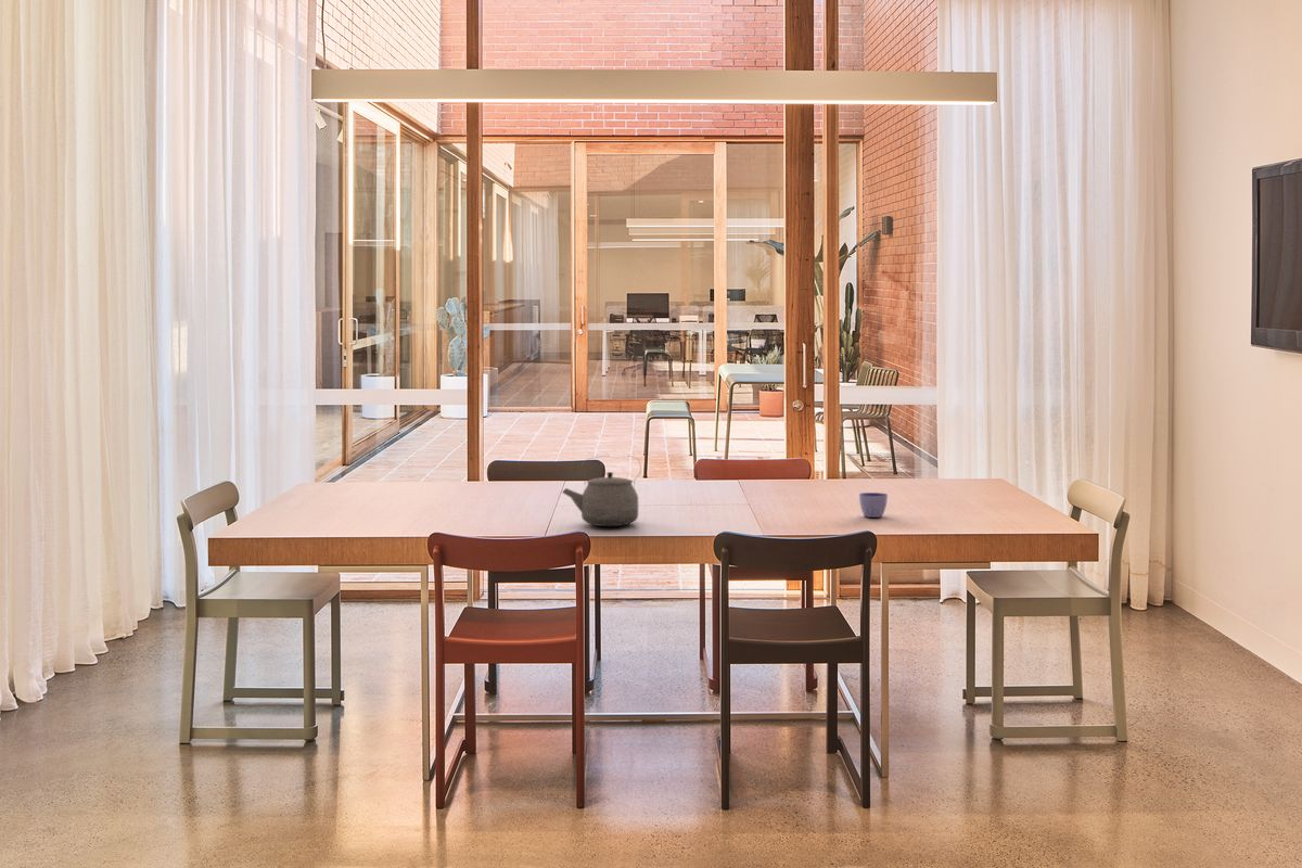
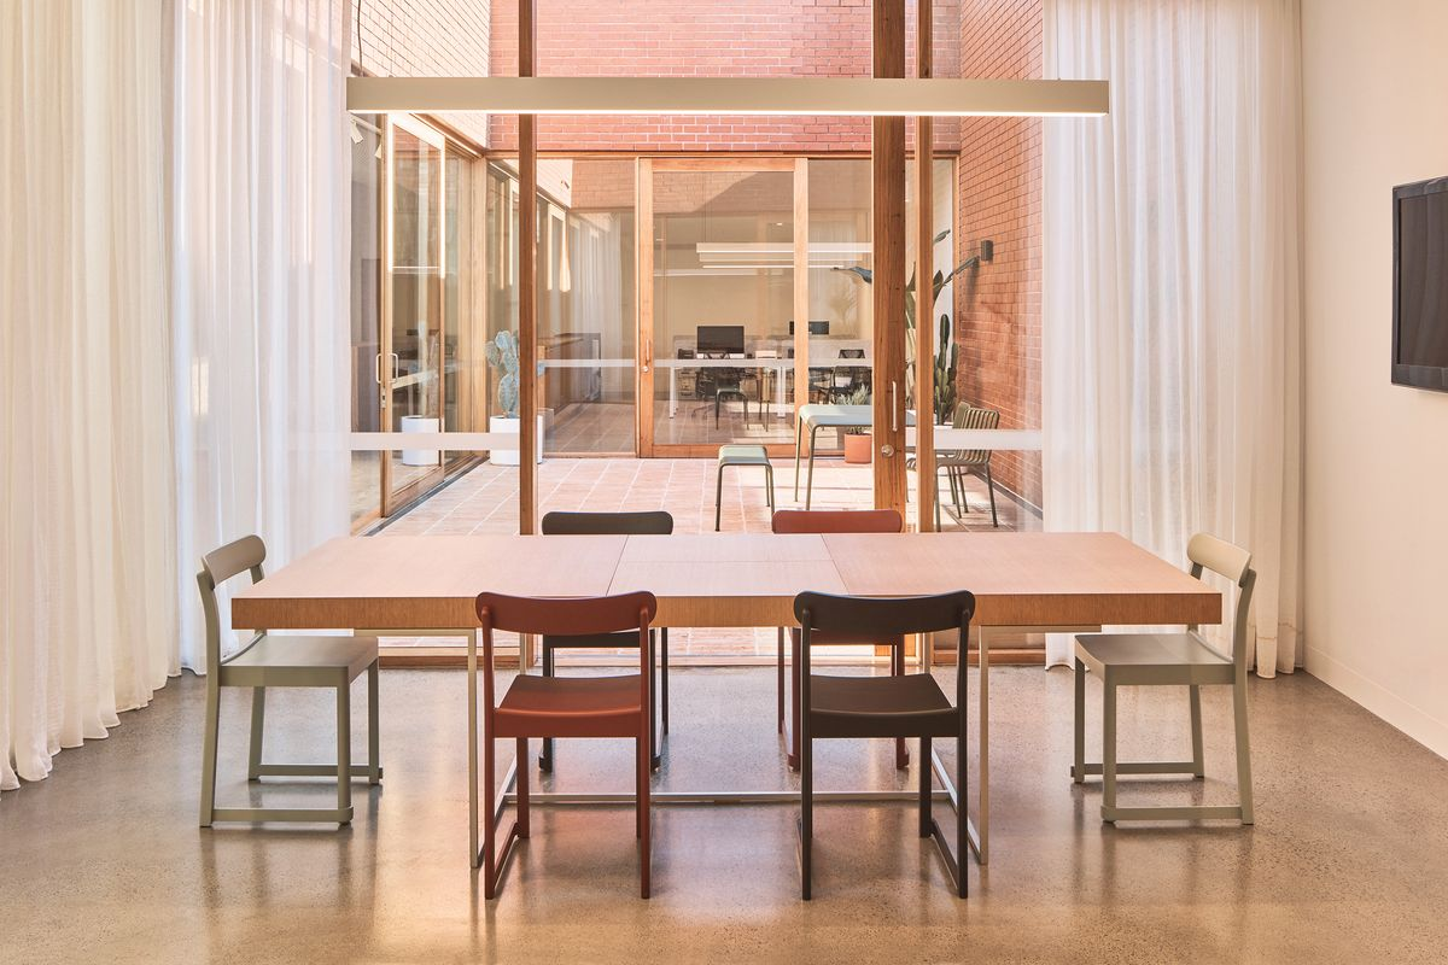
- tea kettle [561,455,642,527]
- cup [858,492,889,519]
